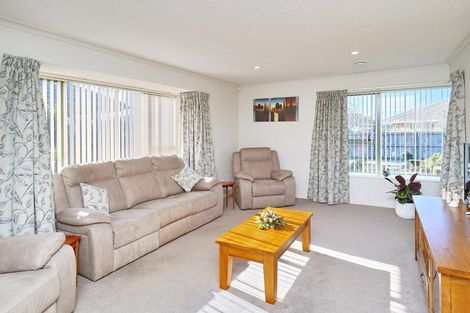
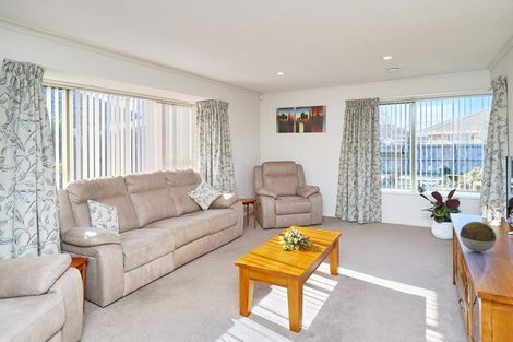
+ decorative ball [458,221,497,253]
